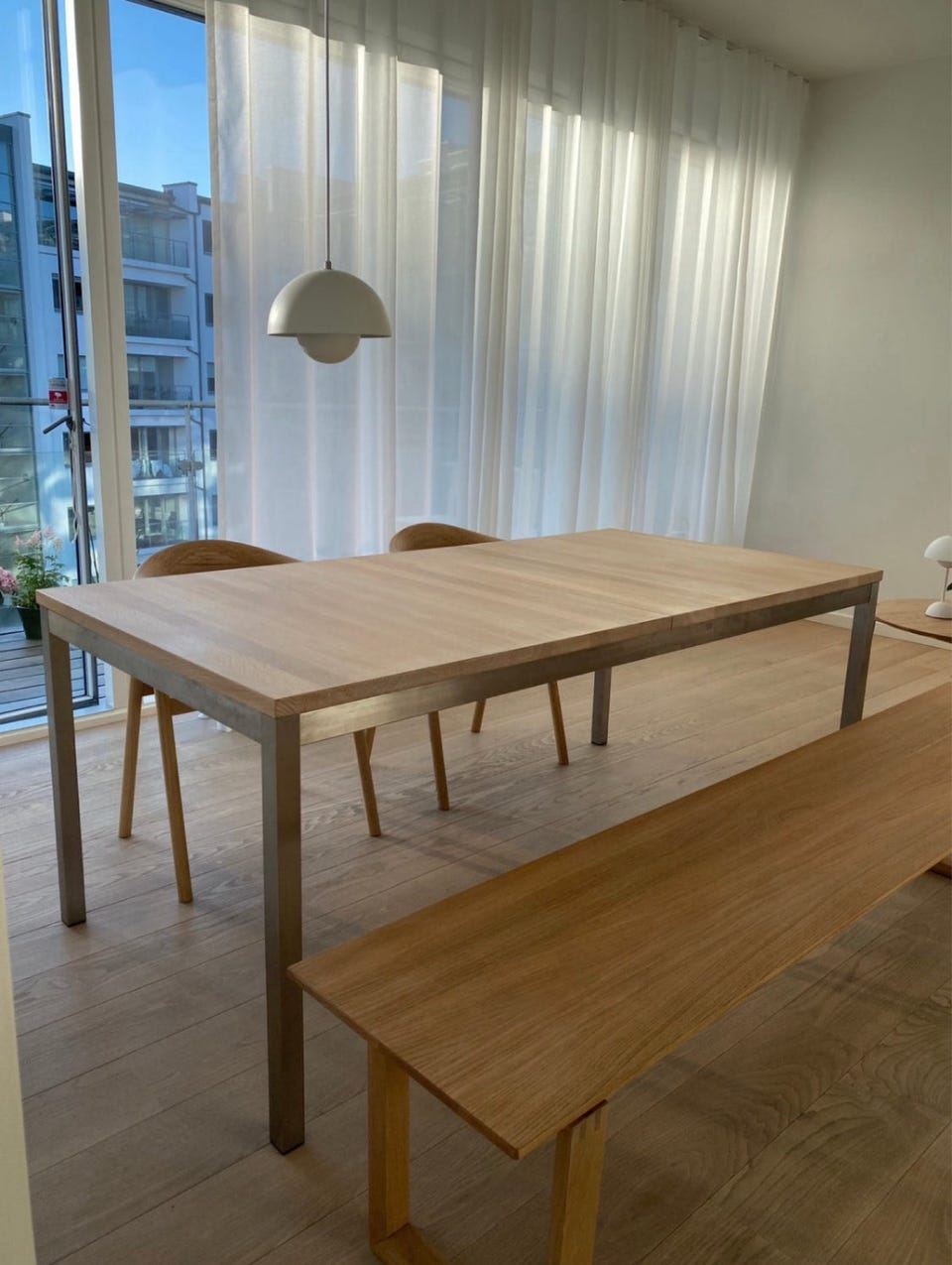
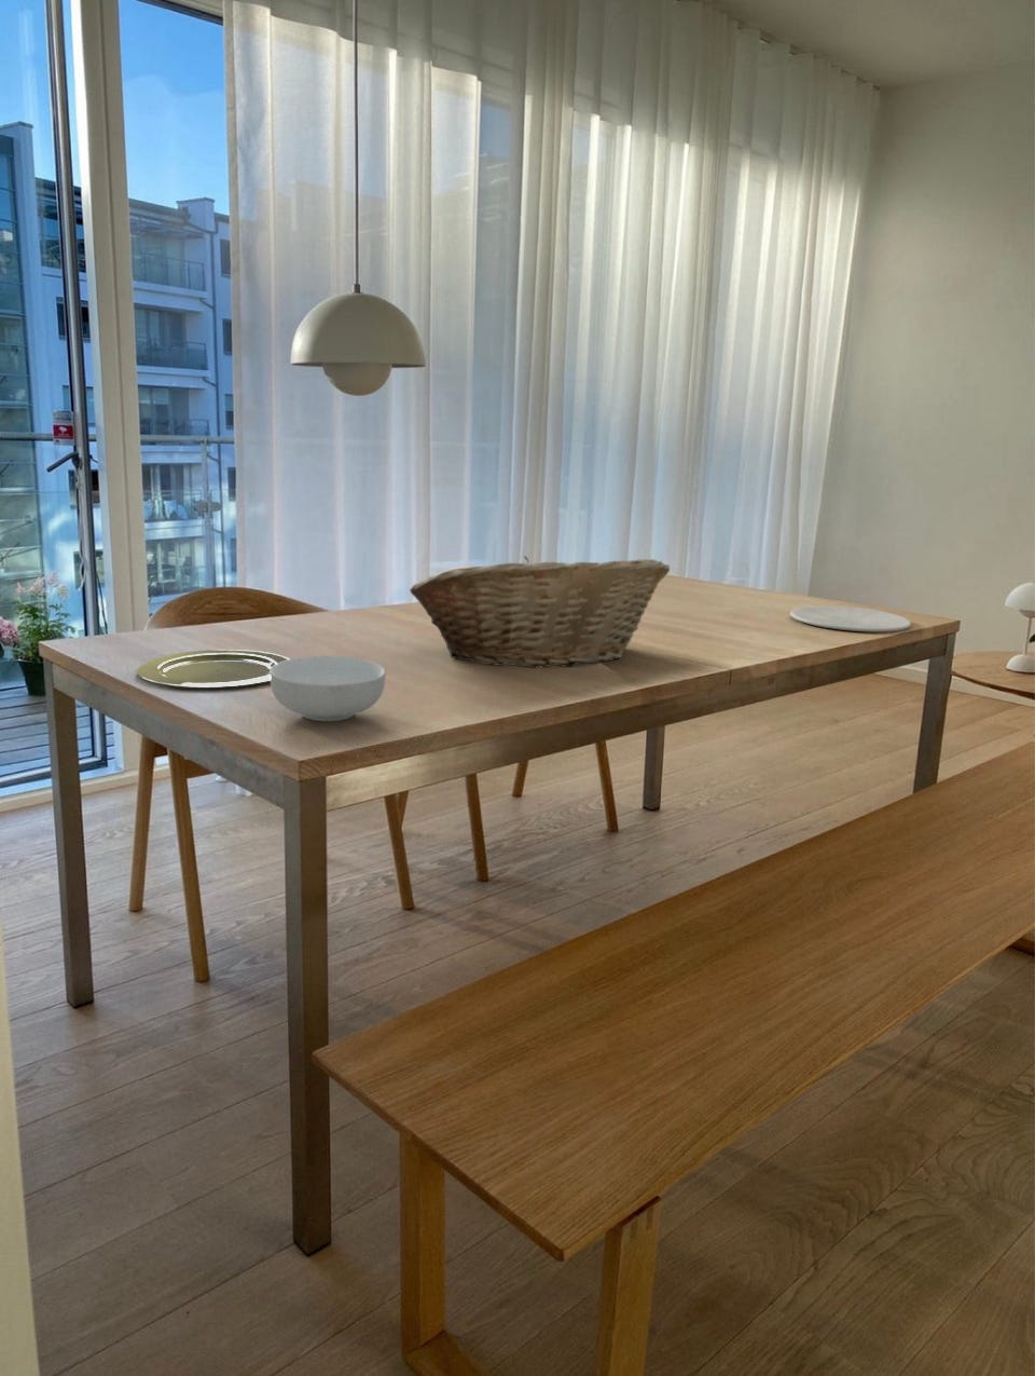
+ fruit basket [409,555,672,669]
+ cereal bowl [270,655,387,722]
+ plate [136,648,290,690]
+ plate [789,605,912,633]
